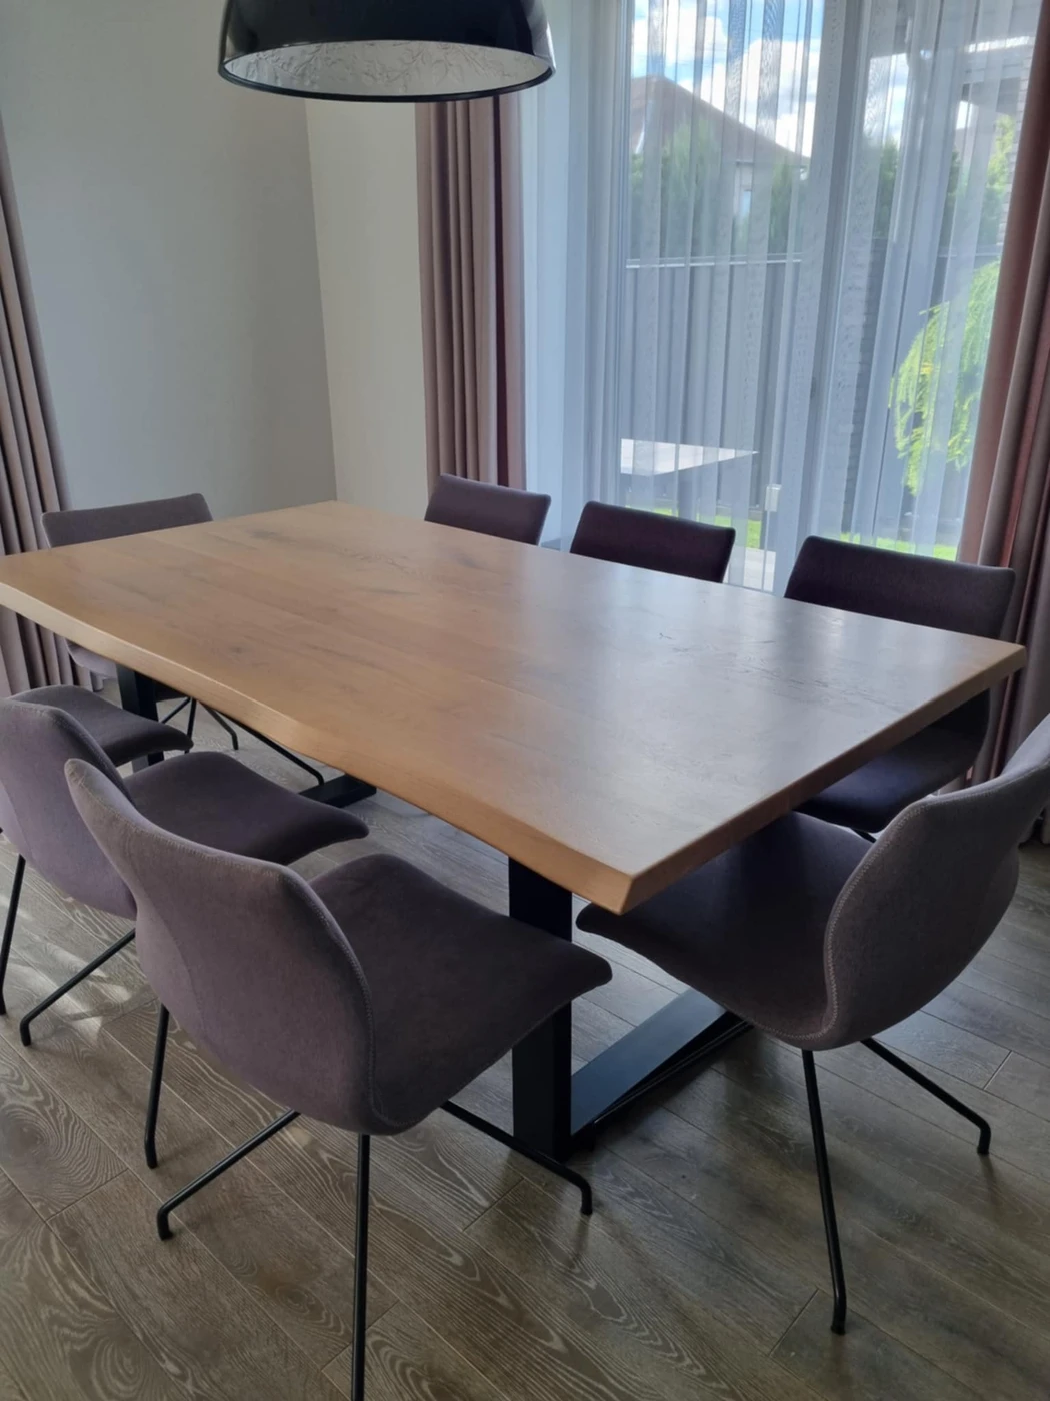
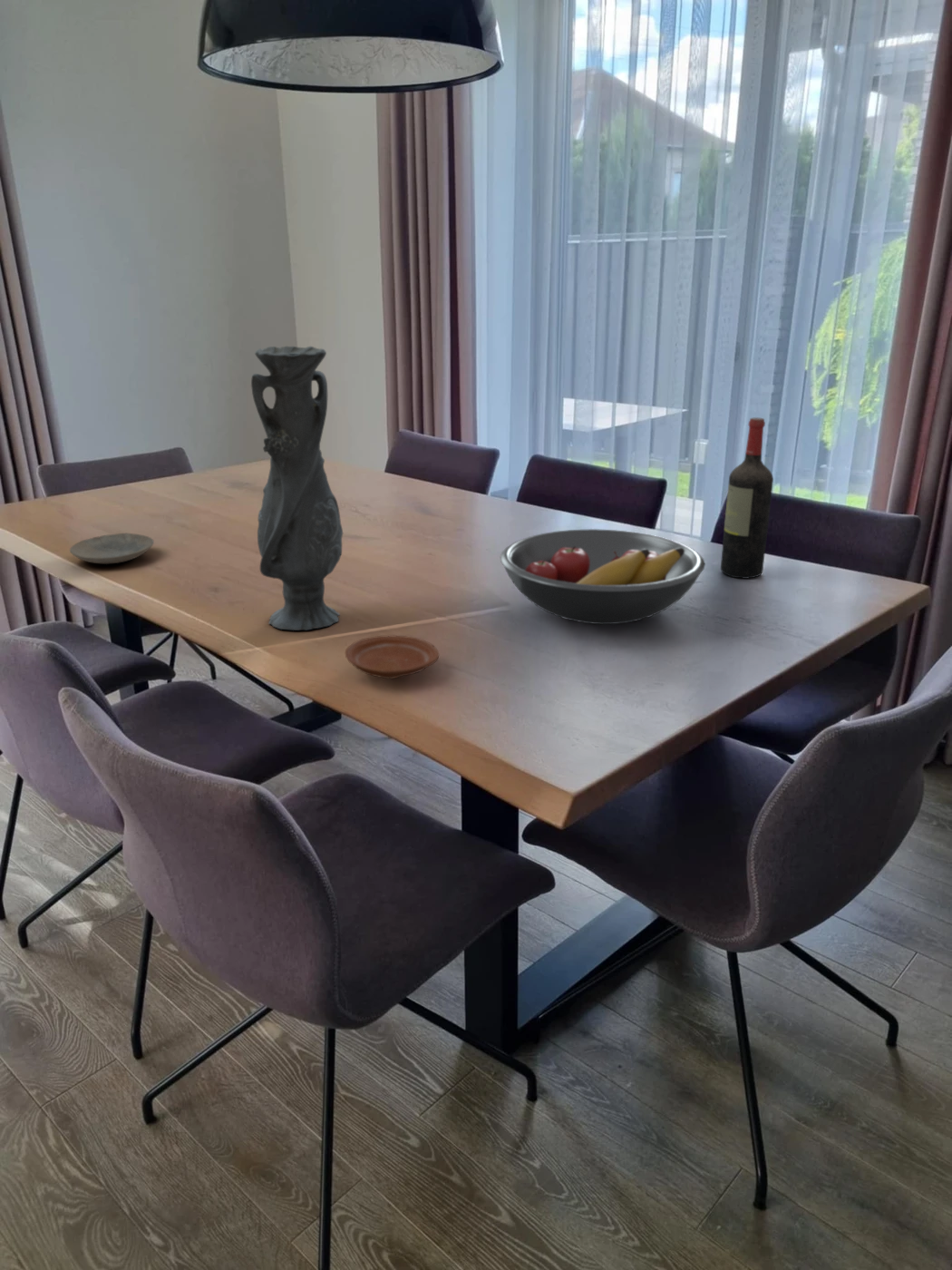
+ fruit bowl [500,528,706,625]
+ wine bottle [720,416,774,580]
+ plate [345,635,440,679]
+ vase [250,346,344,631]
+ plate [69,532,155,565]
